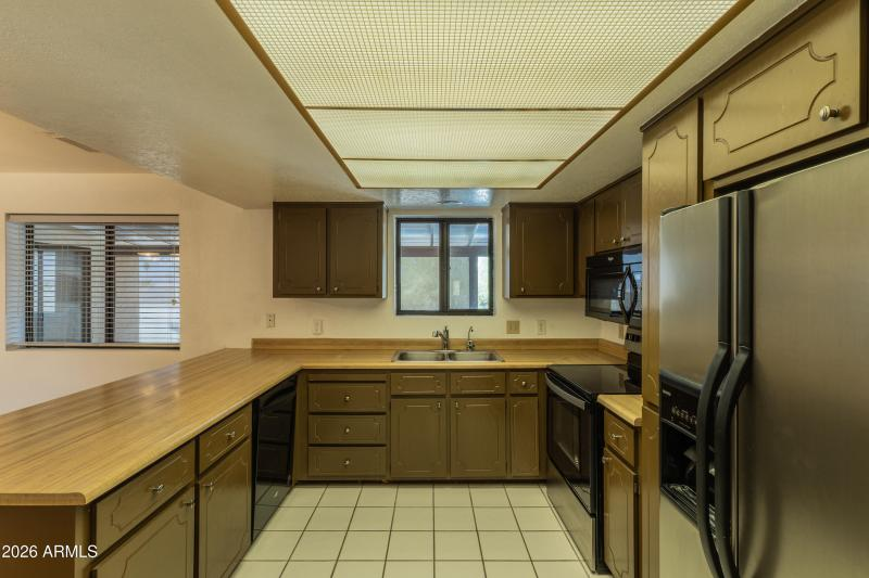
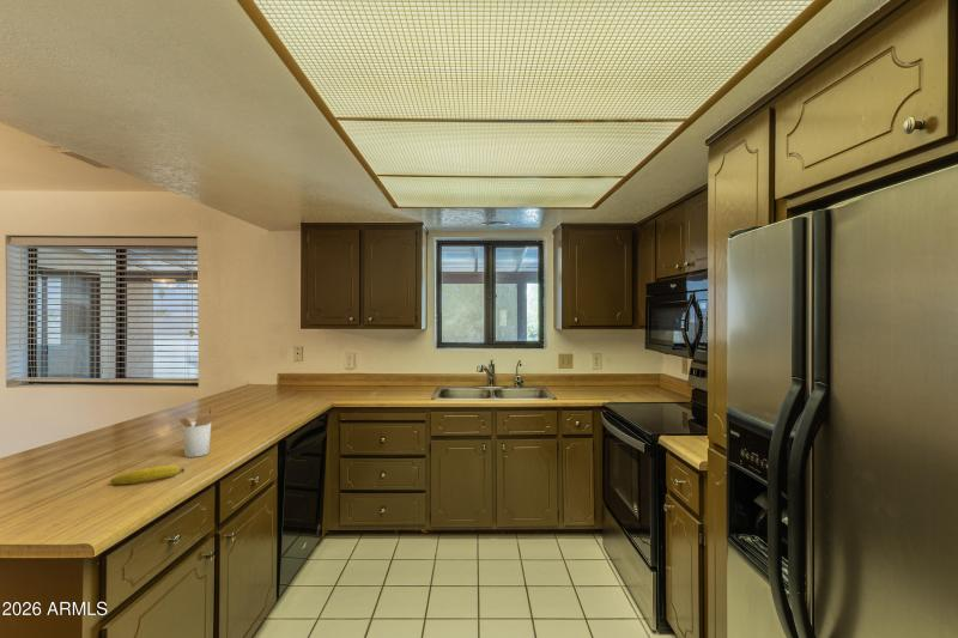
+ fruit [109,464,186,486]
+ utensil holder [178,407,219,458]
